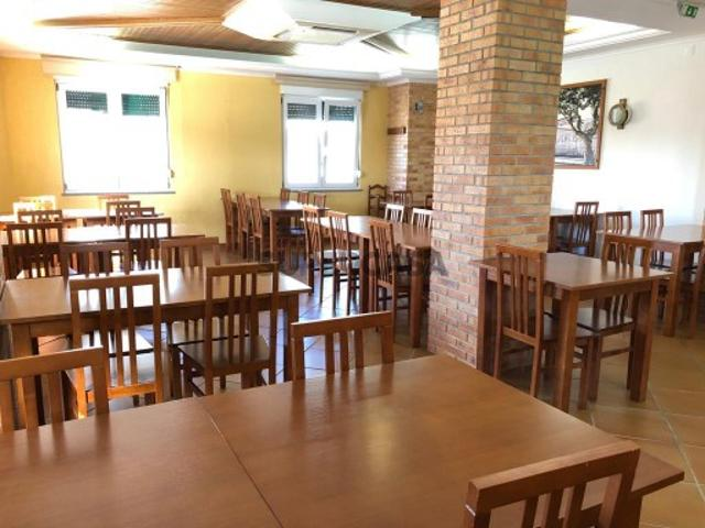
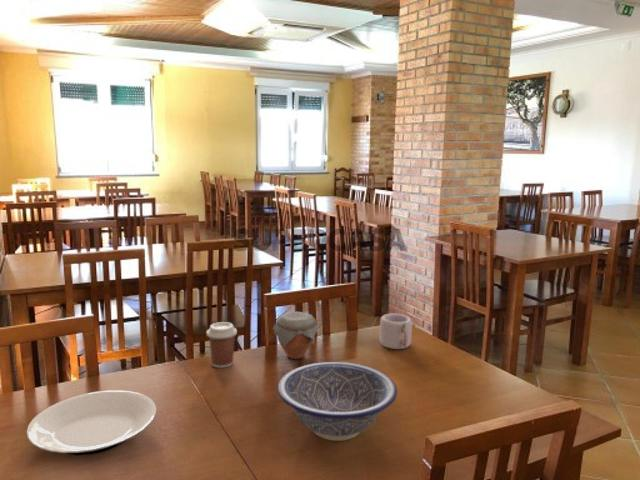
+ plate [26,389,157,456]
+ jar [272,311,319,360]
+ mug [378,312,413,350]
+ coffee cup [206,321,238,369]
+ decorative bowl [277,361,398,442]
